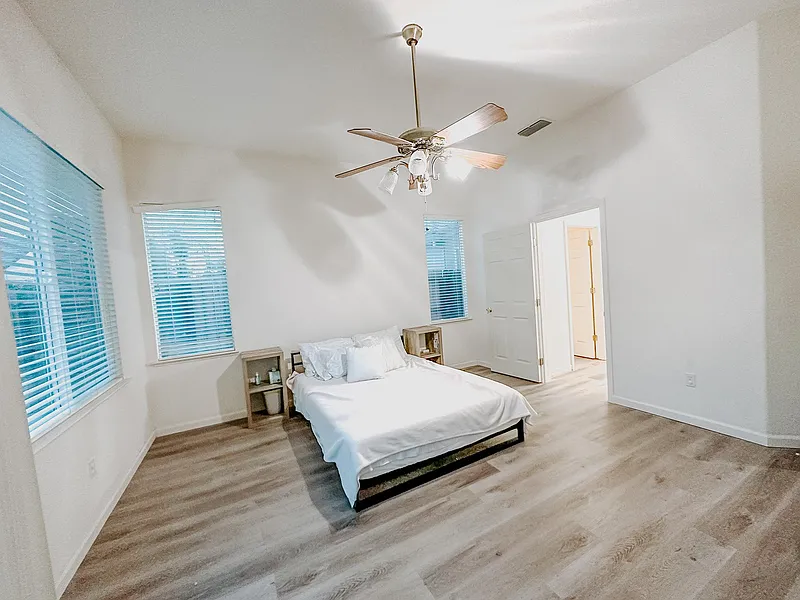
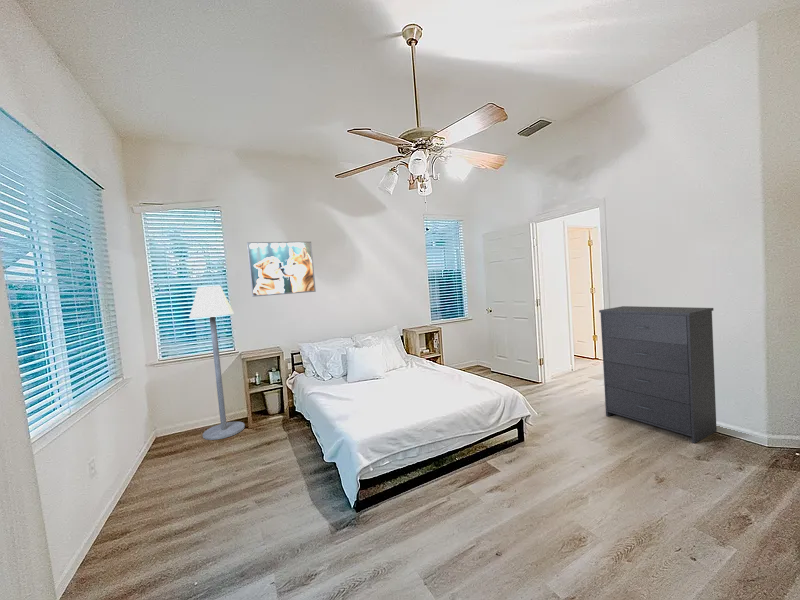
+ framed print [246,241,317,298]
+ dresser [598,305,718,444]
+ floor lamp [188,285,246,441]
